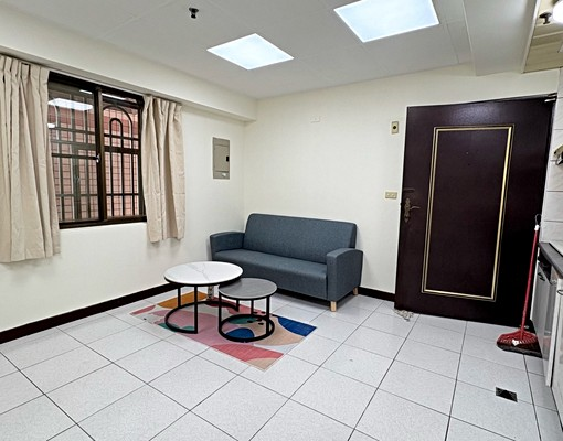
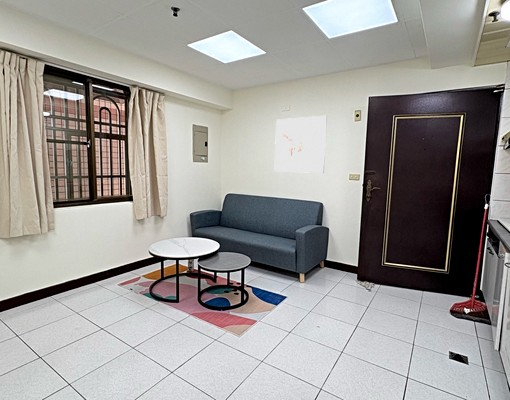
+ wall art [274,115,328,174]
